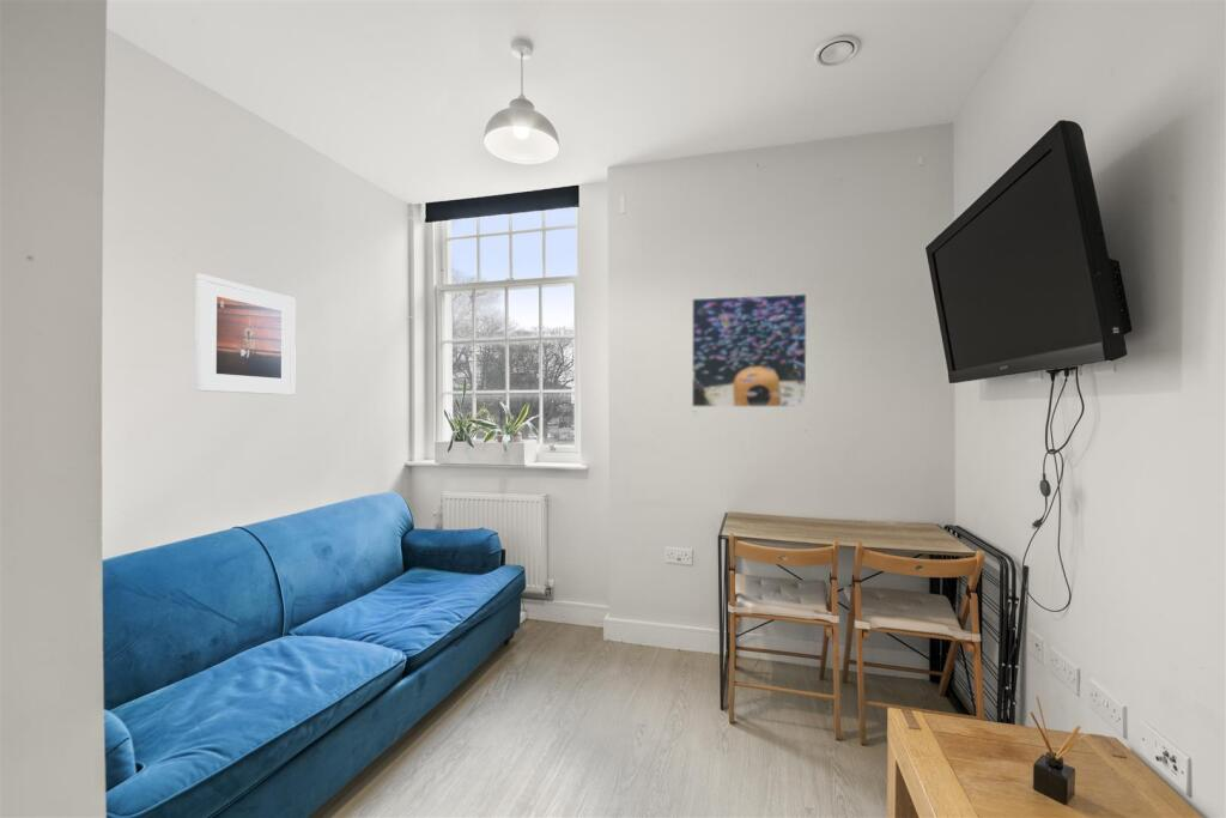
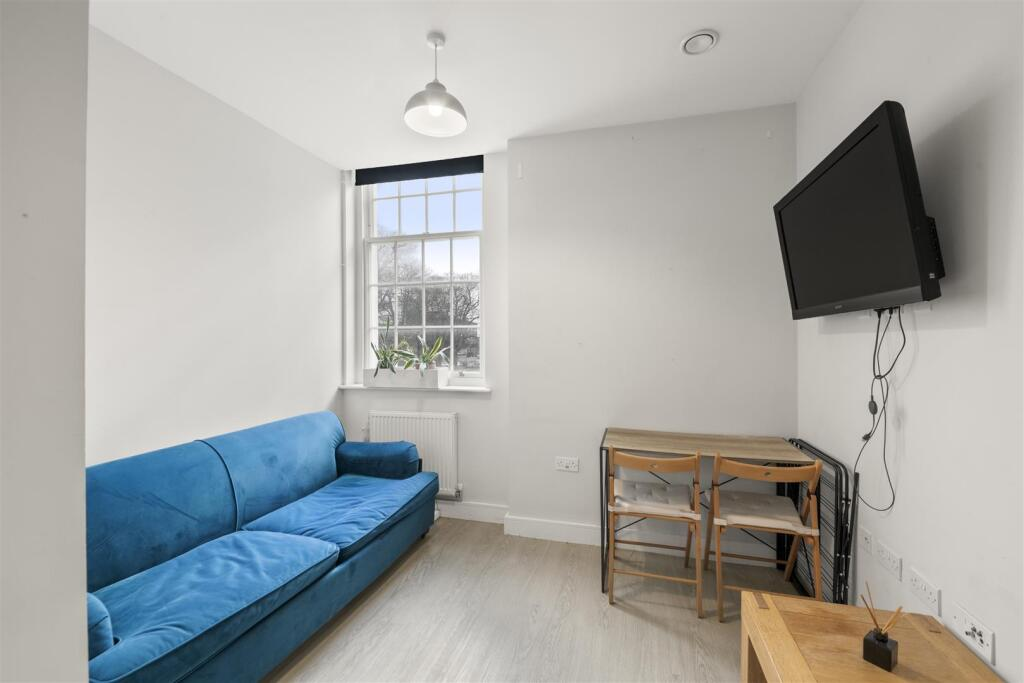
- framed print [691,292,808,408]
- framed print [194,273,297,396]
